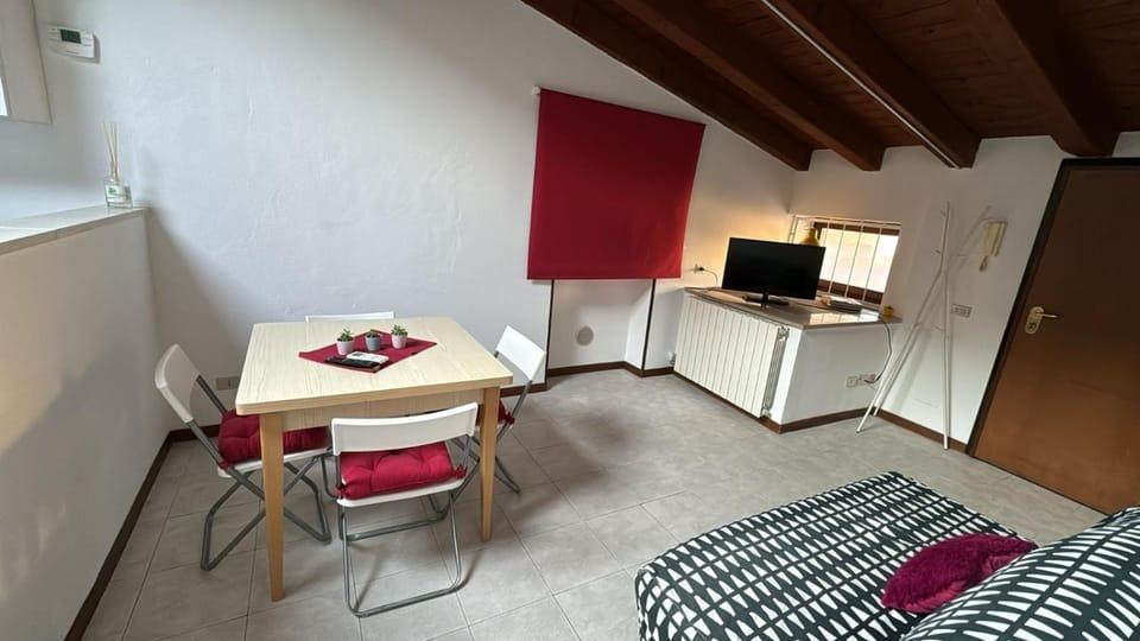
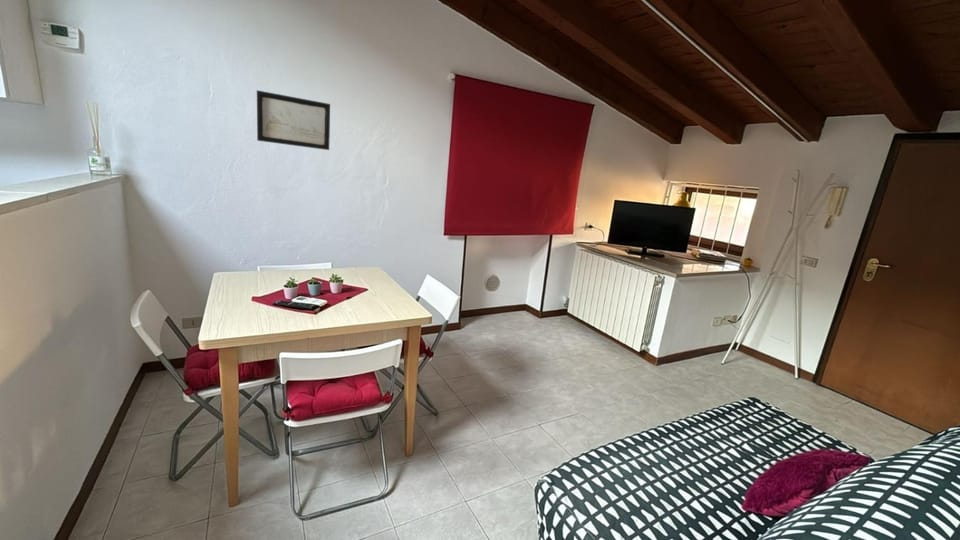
+ wall art [256,89,331,151]
